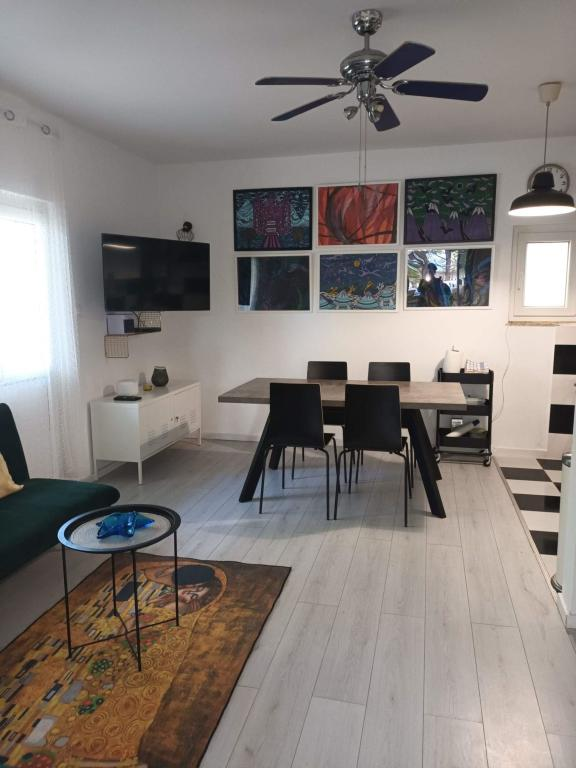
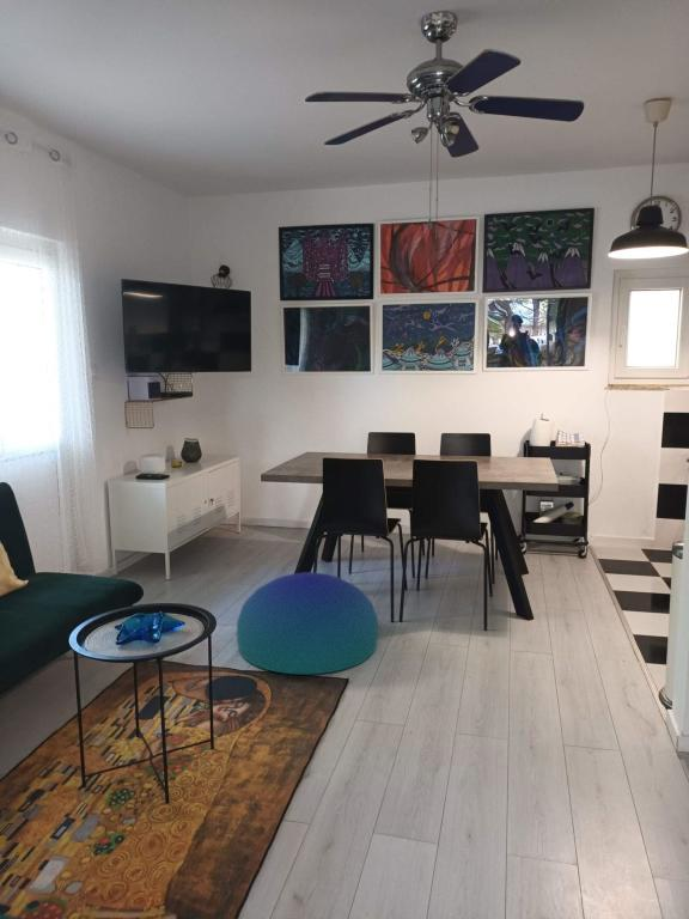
+ pouf [236,571,379,675]
